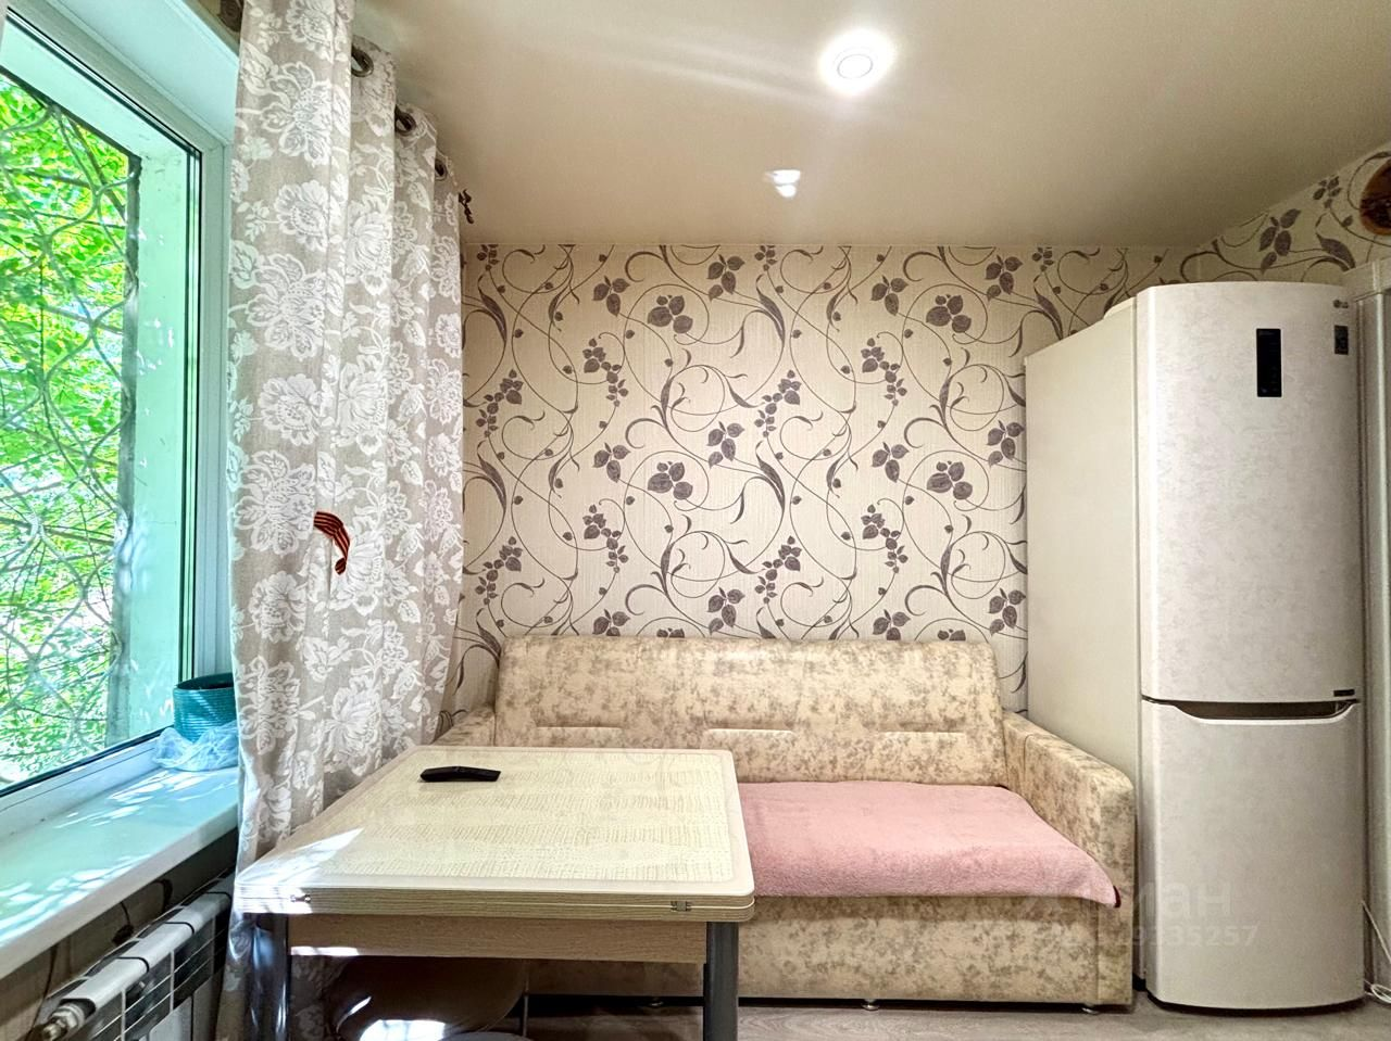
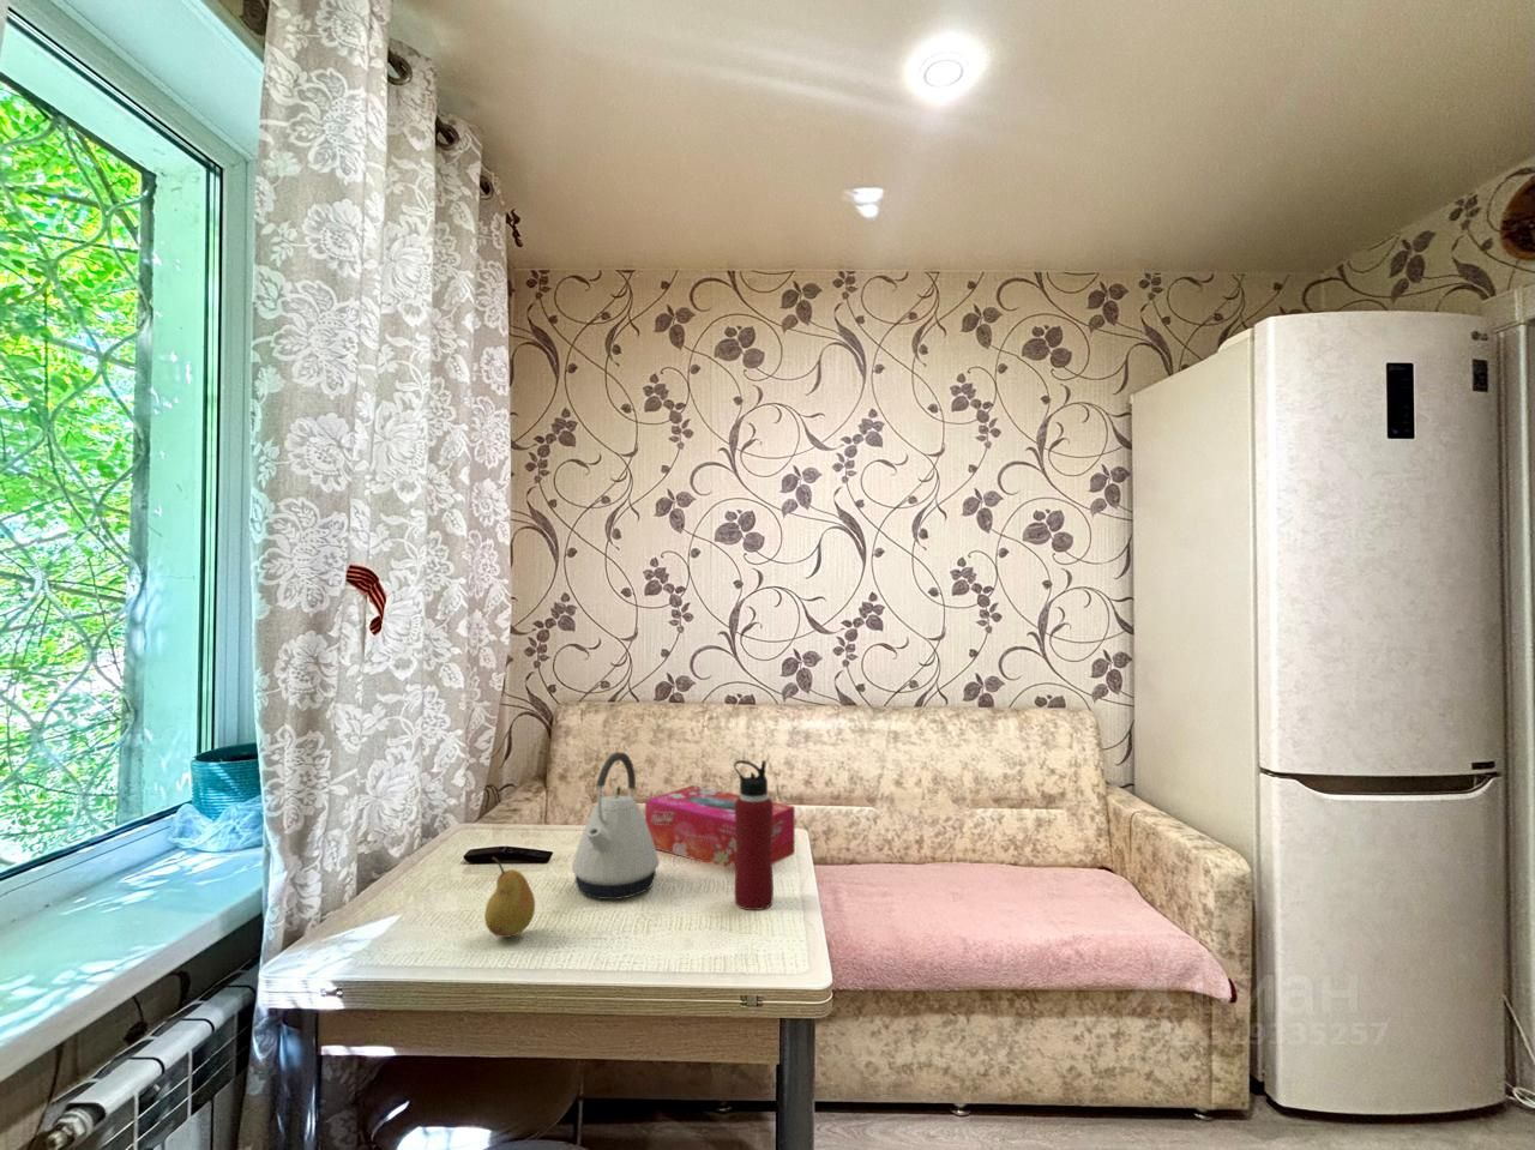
+ water bottle [733,759,774,911]
+ kettle [571,750,659,901]
+ fruit [483,856,536,939]
+ tissue box [644,784,796,871]
